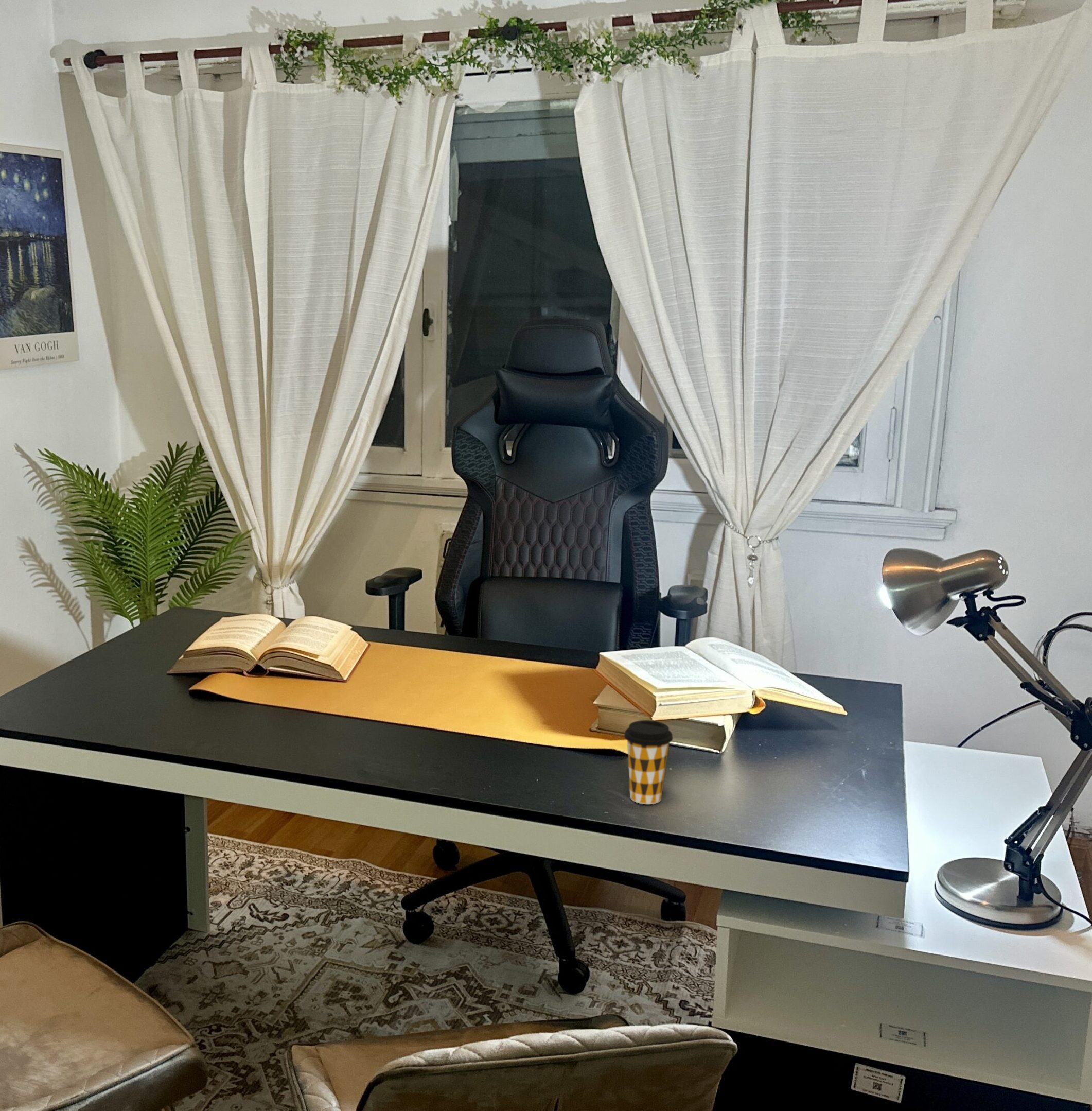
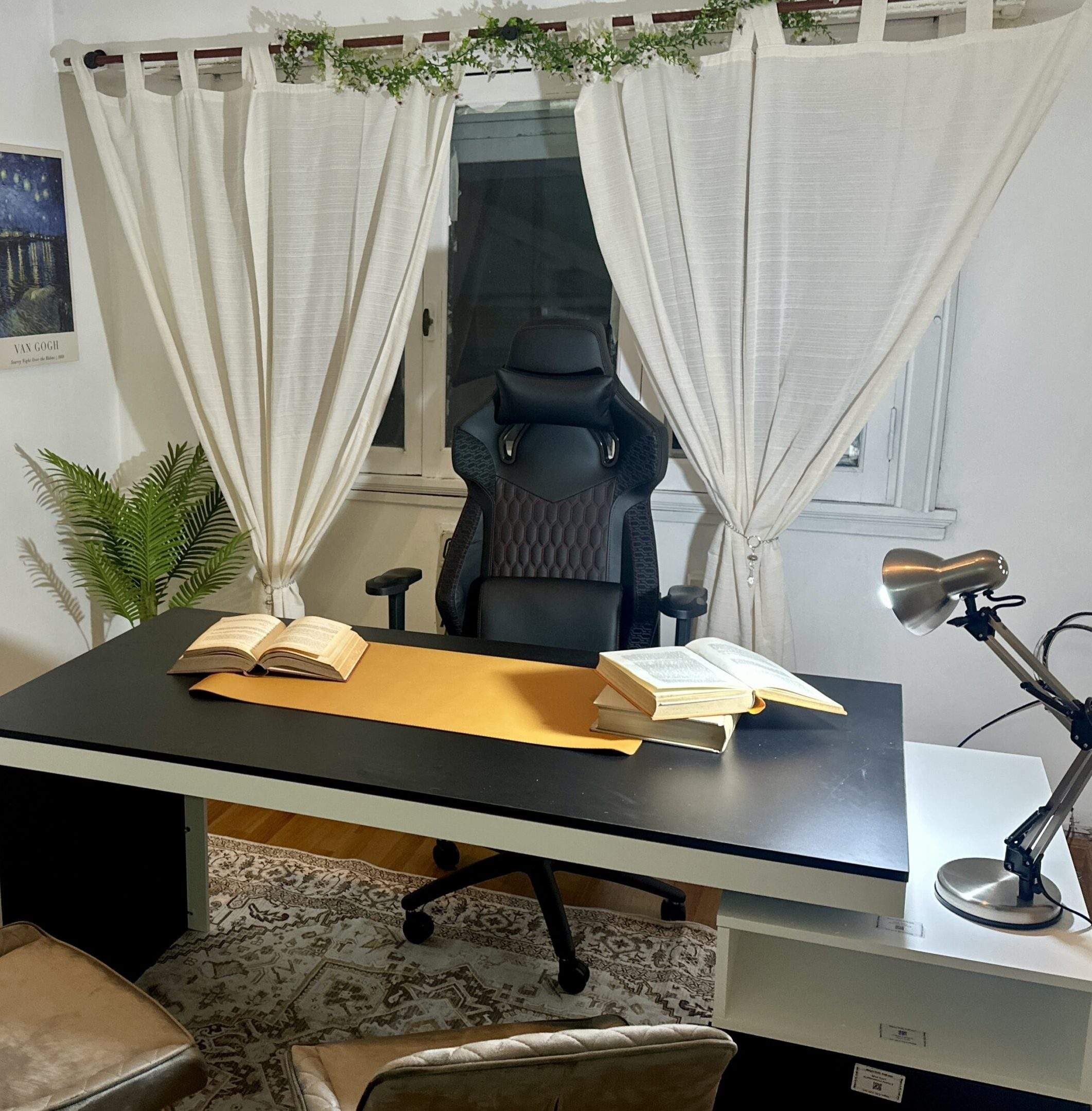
- coffee cup [624,720,674,805]
